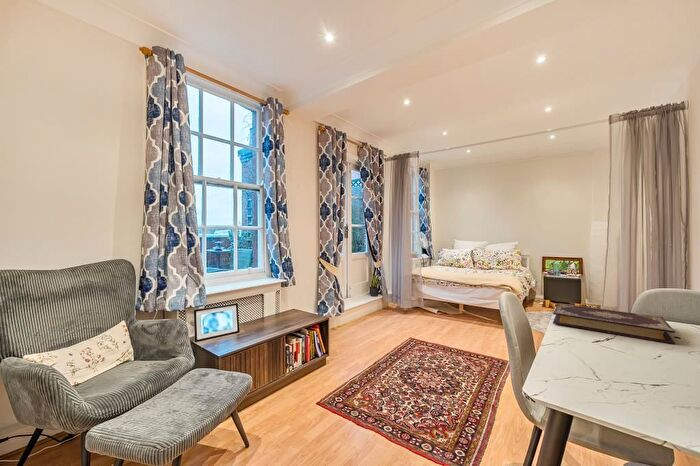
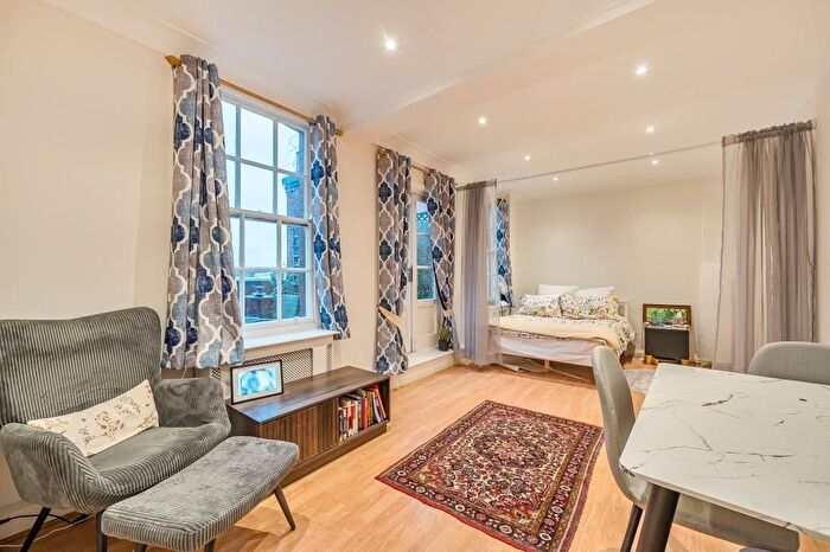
- book [552,302,676,345]
